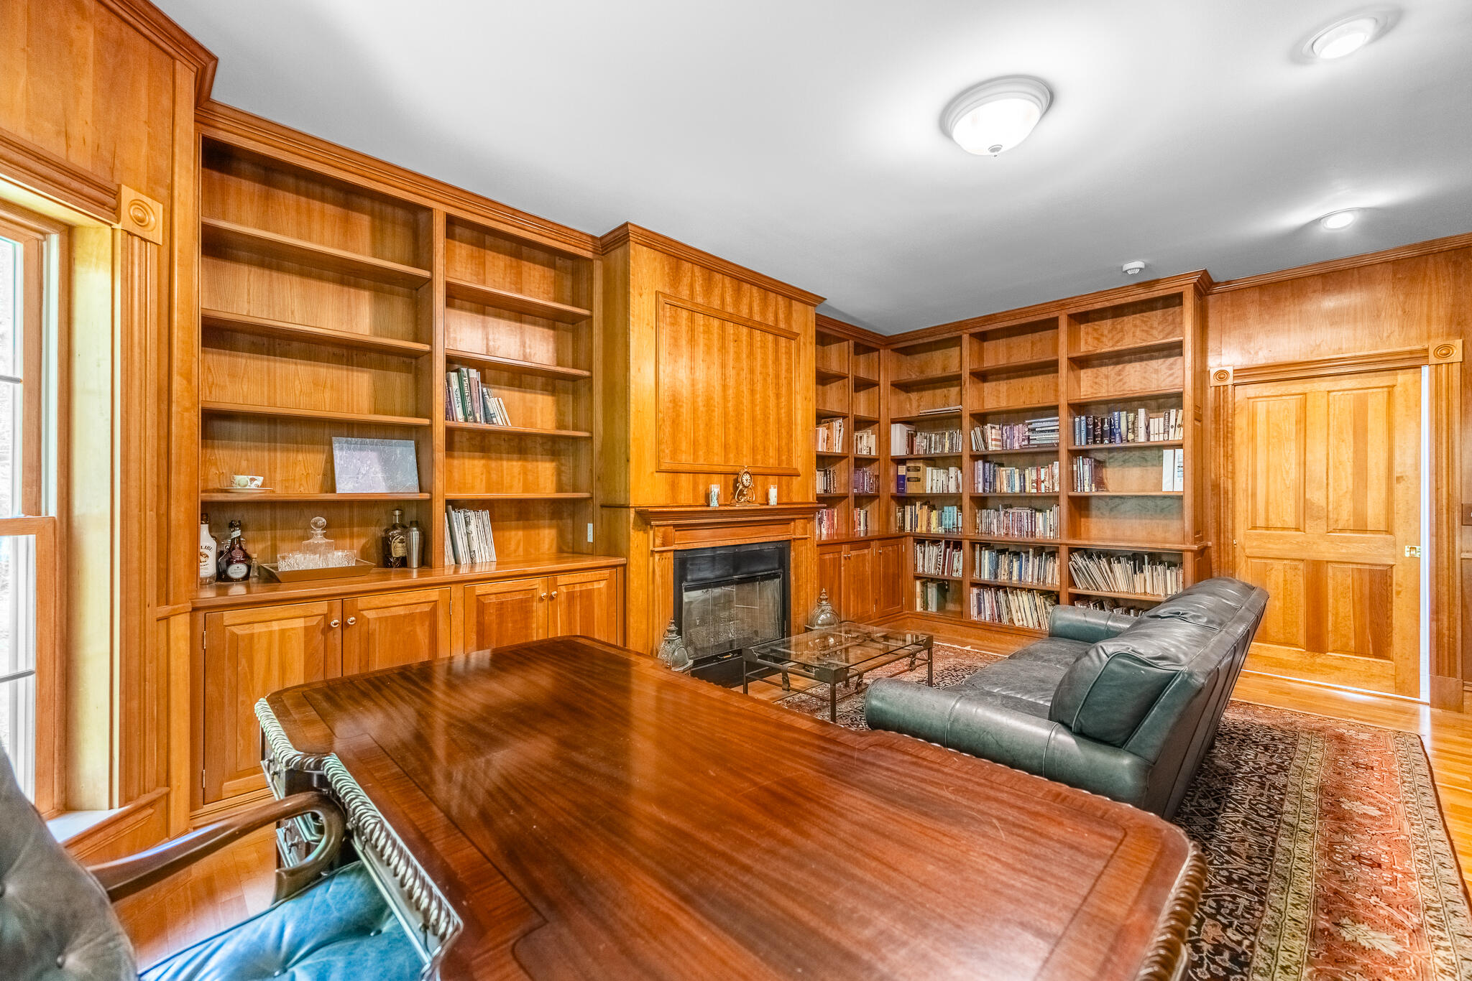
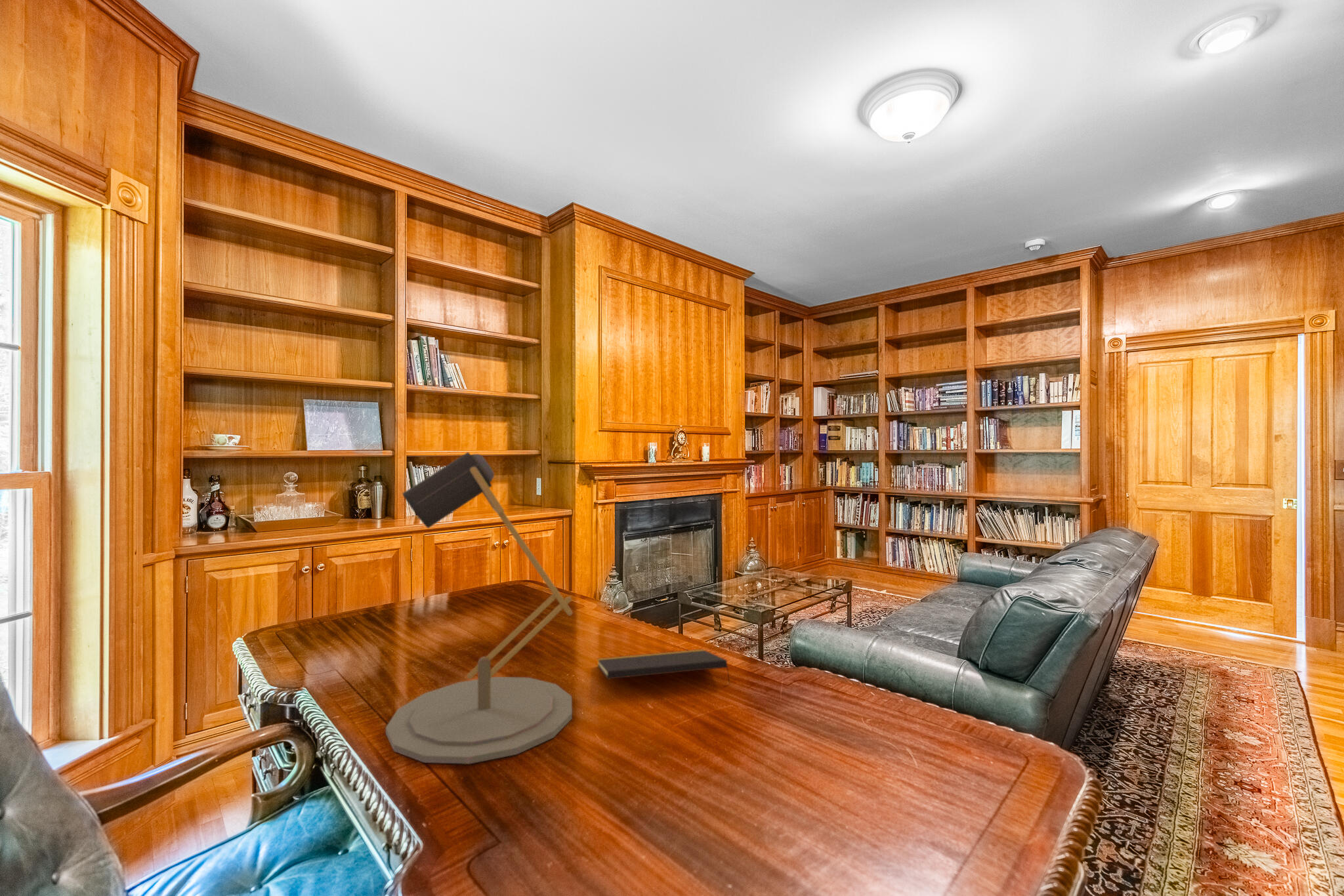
+ desk lamp [385,451,574,765]
+ notepad [597,649,731,684]
